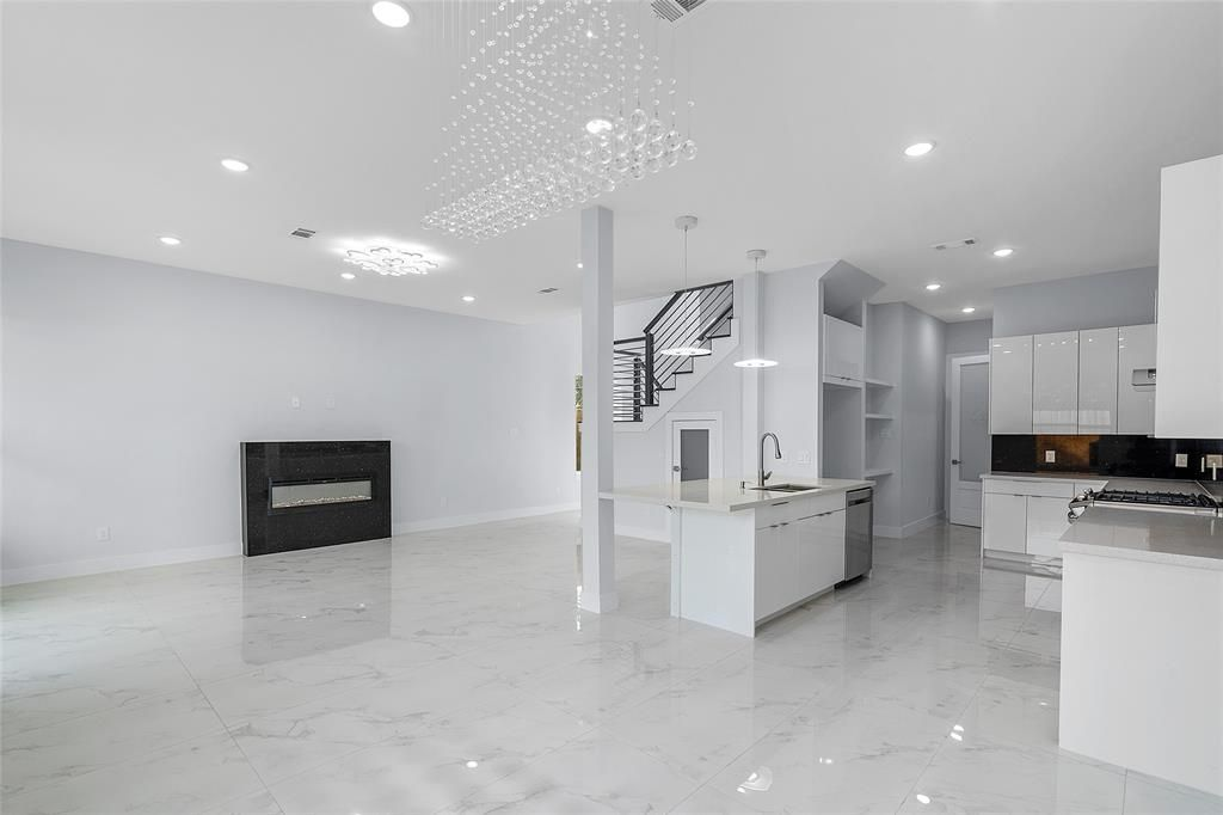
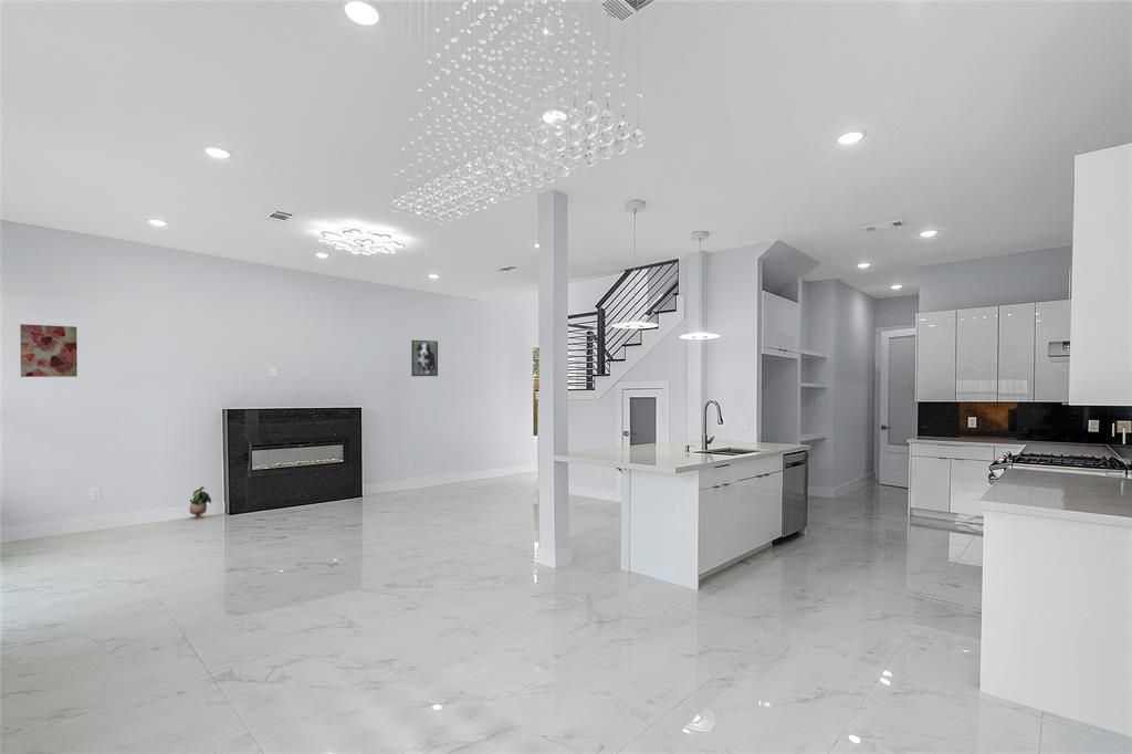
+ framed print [410,339,439,377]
+ potted plant [188,485,212,521]
+ wall art [19,323,78,378]
